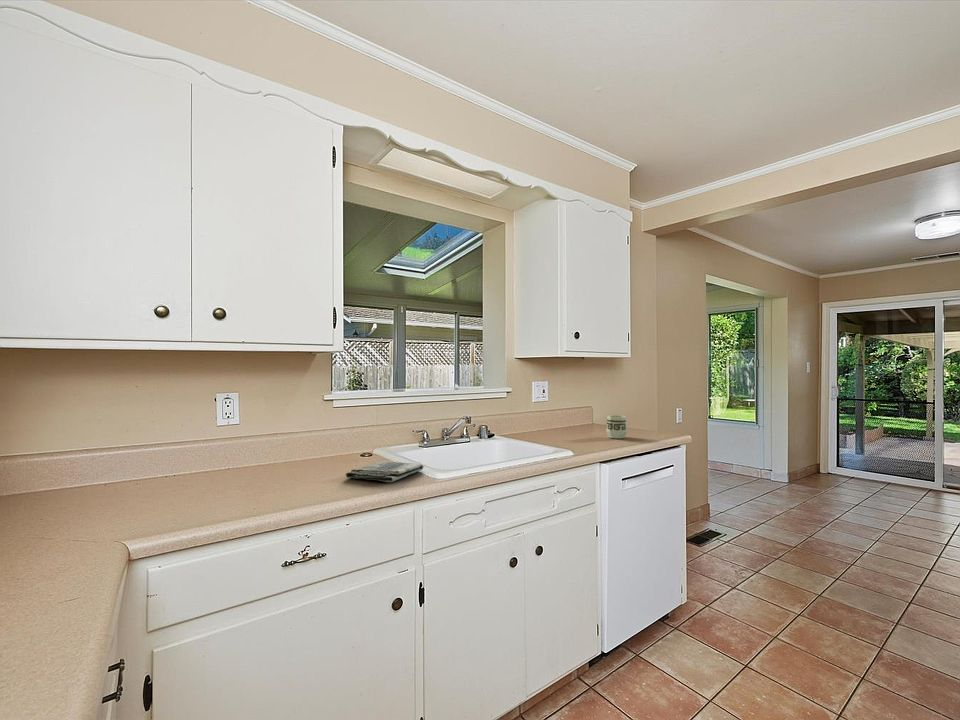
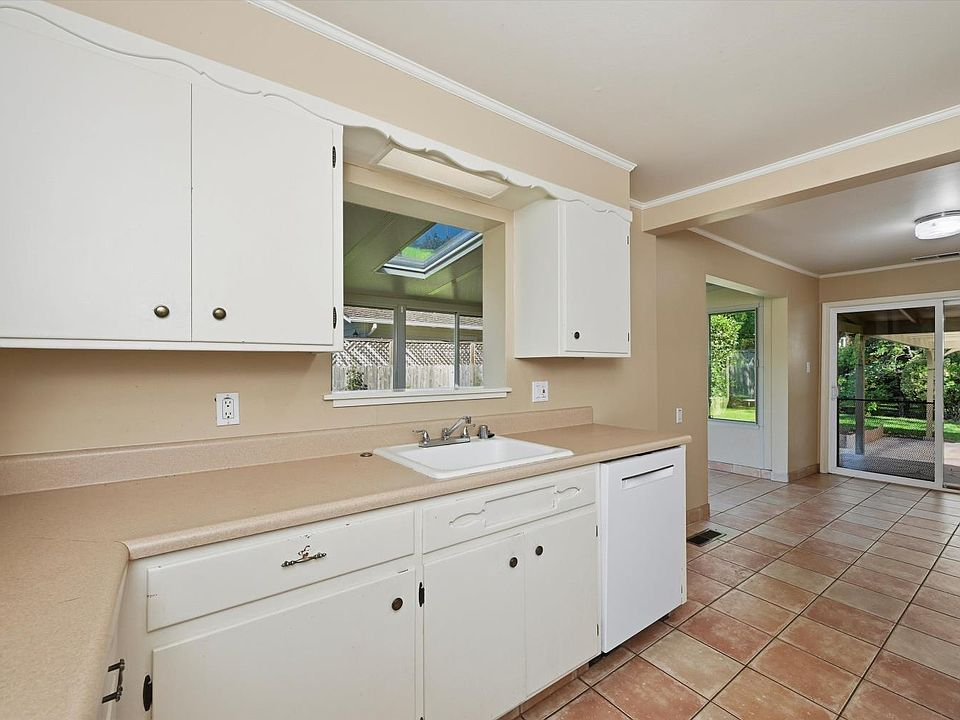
- dish towel [345,461,424,483]
- cup [605,414,628,439]
